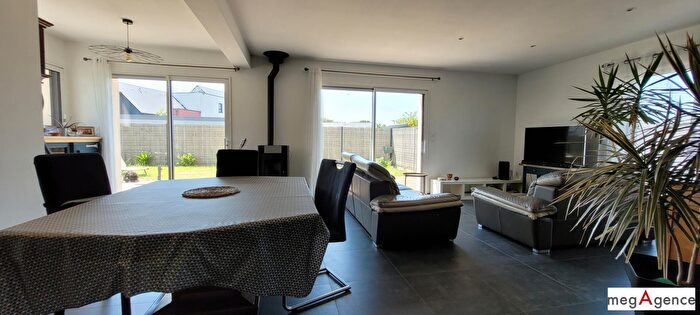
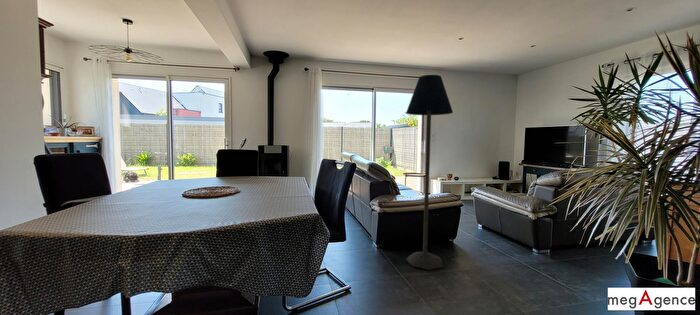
+ floor lamp [405,74,454,271]
